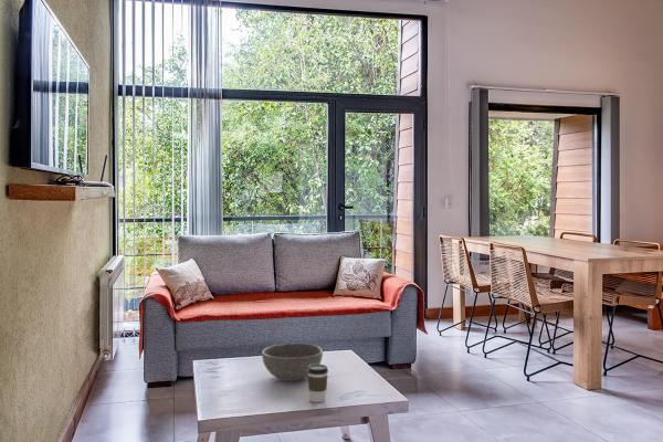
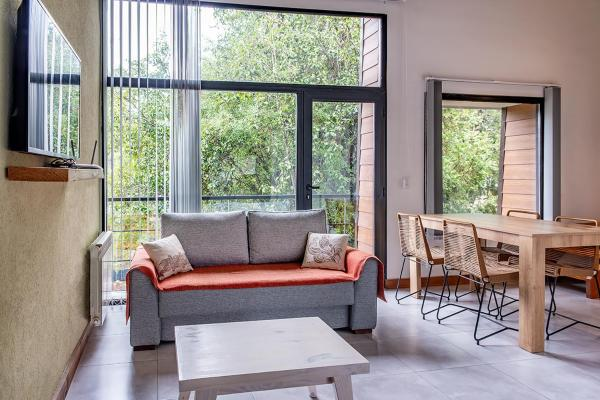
- coffee cup [307,364,329,403]
- bowl [261,341,324,382]
